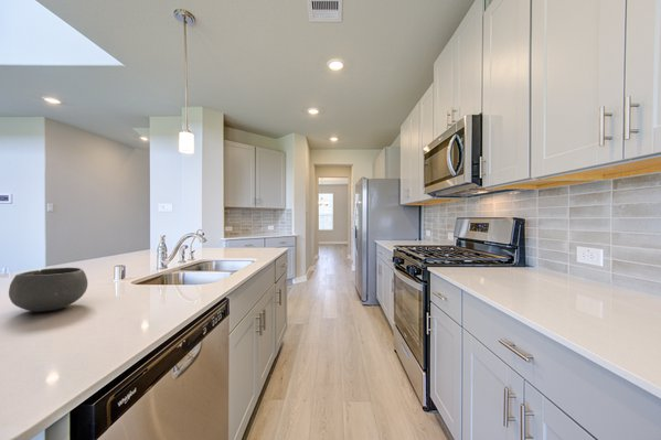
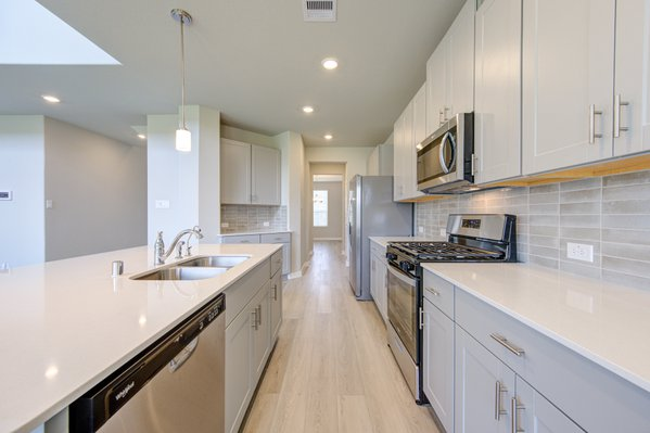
- bowl [8,267,88,313]
